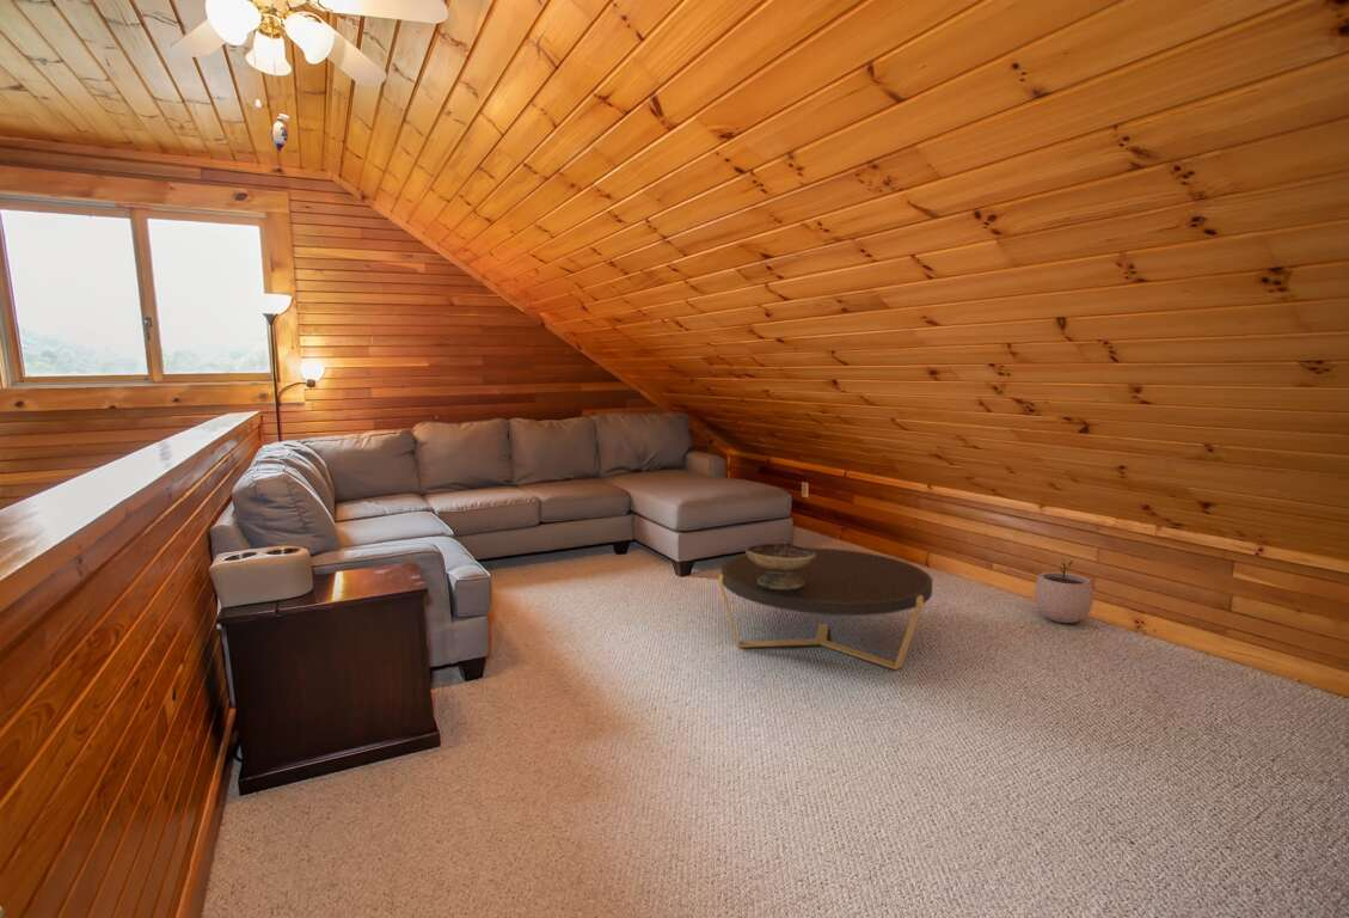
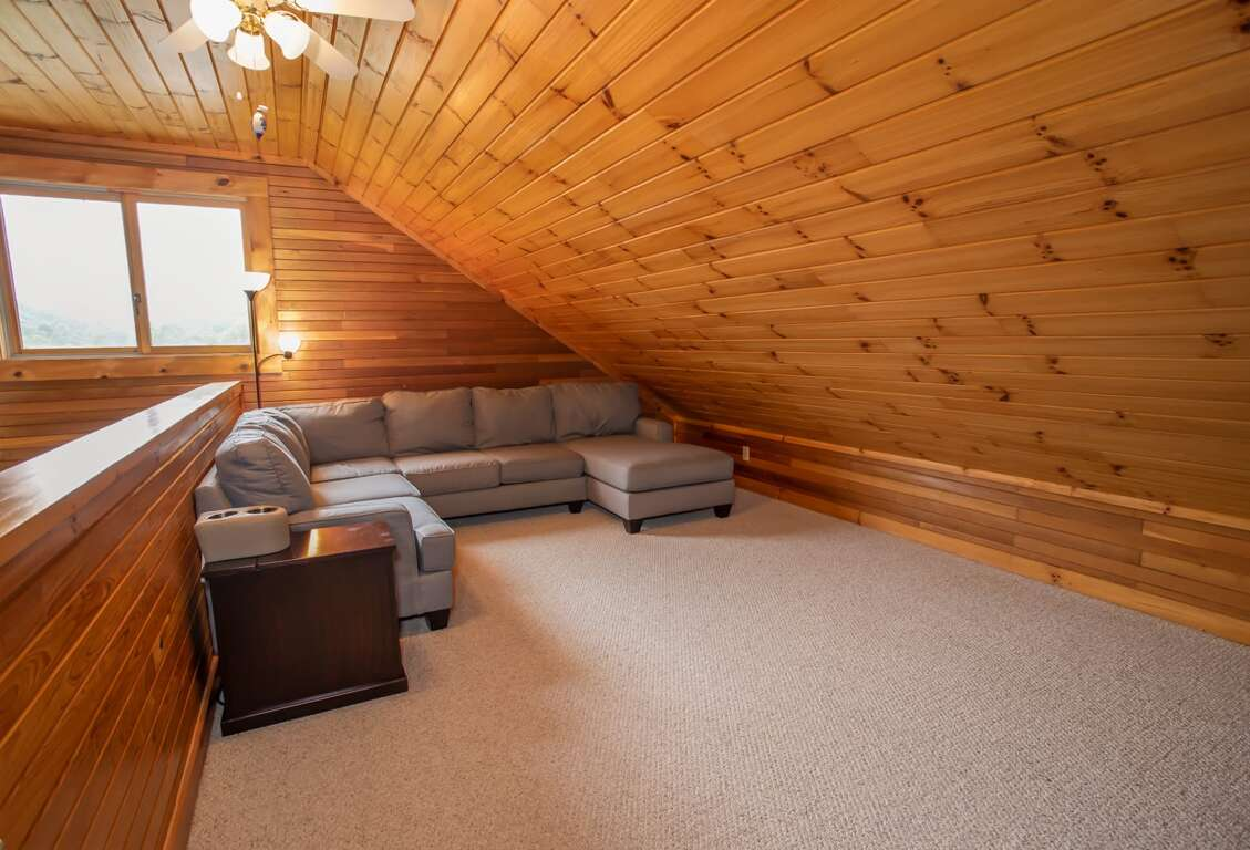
- coffee table [718,546,934,671]
- decorative bowl [744,543,815,589]
- plant pot [1034,557,1094,624]
